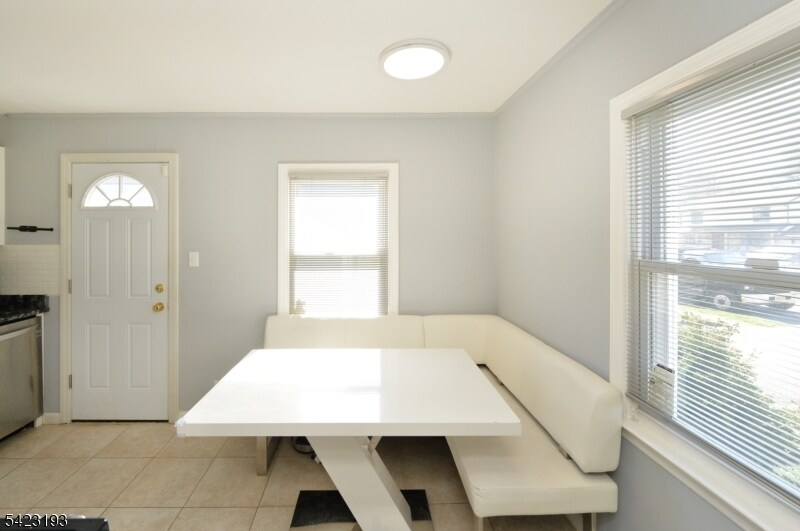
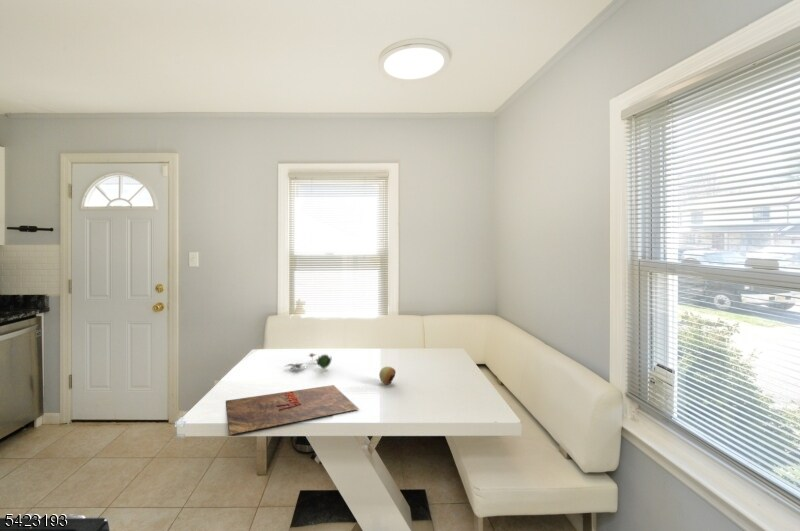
+ placemat [225,384,360,435]
+ flower [283,352,332,371]
+ fruit [378,366,397,385]
